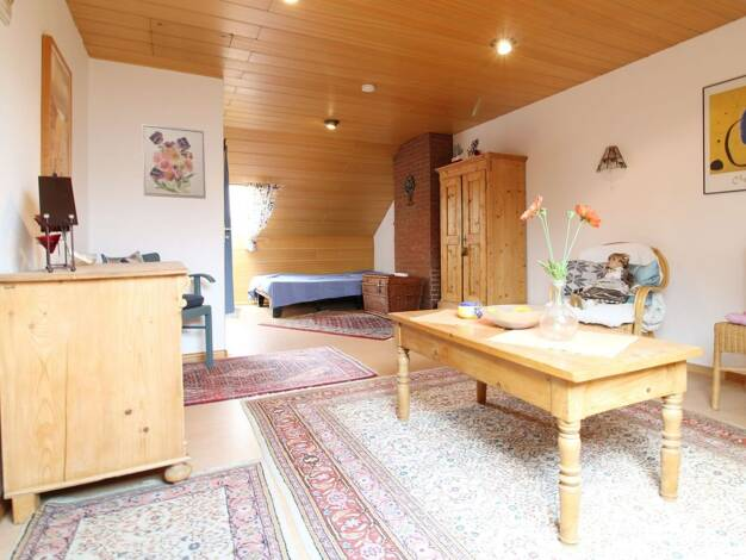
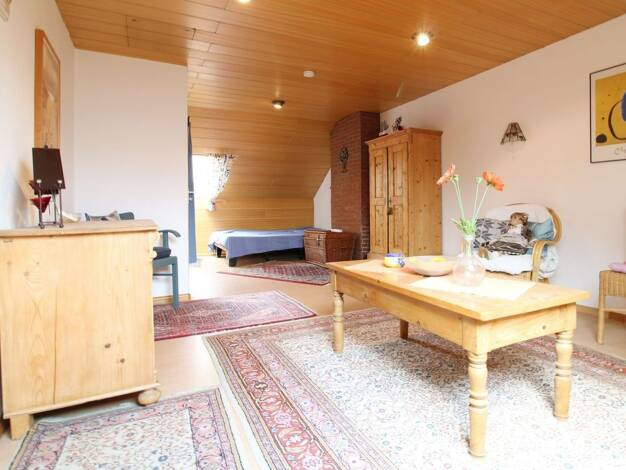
- wall art [141,123,207,200]
